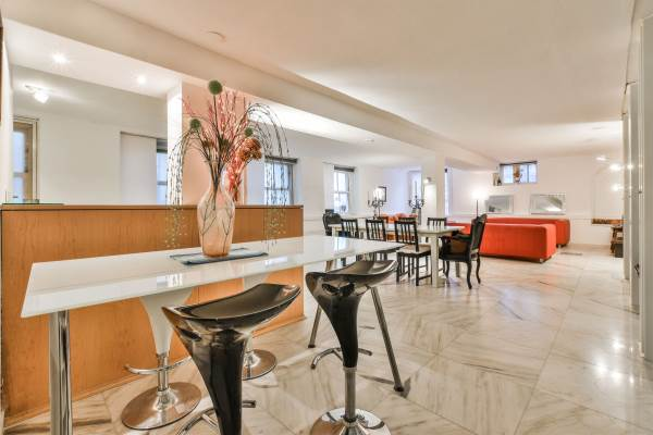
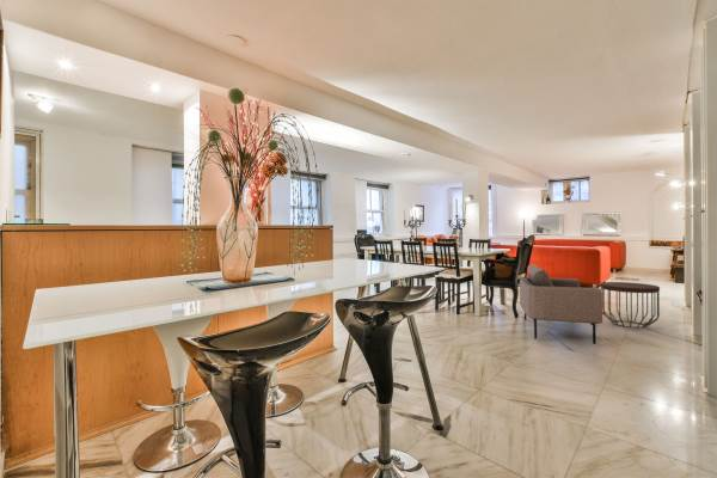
+ armchair [519,263,603,345]
+ side table [600,281,661,330]
